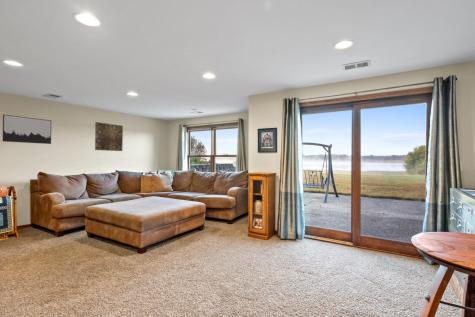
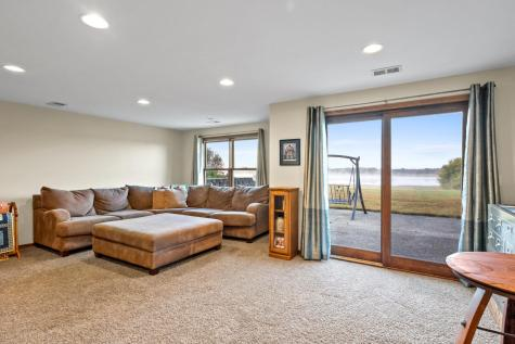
- wall art [94,121,124,152]
- wall art [1,114,52,145]
